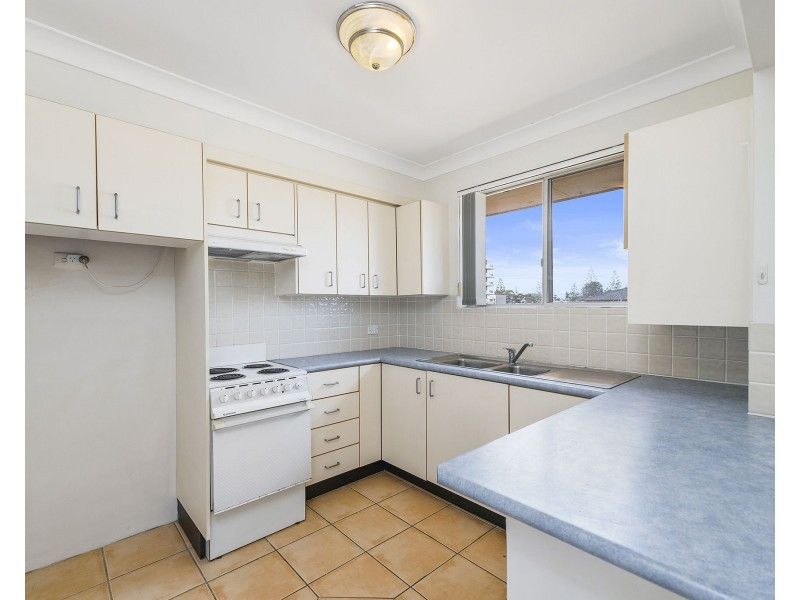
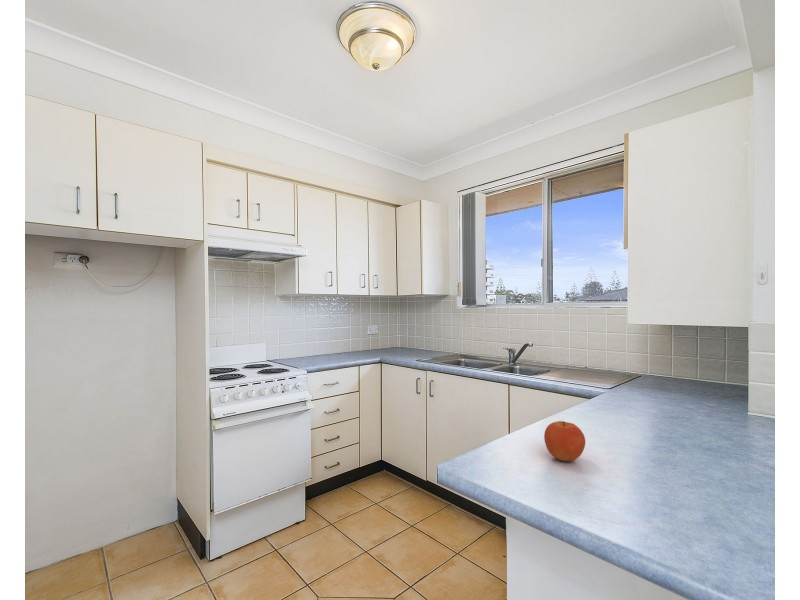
+ fruit [543,420,586,462]
